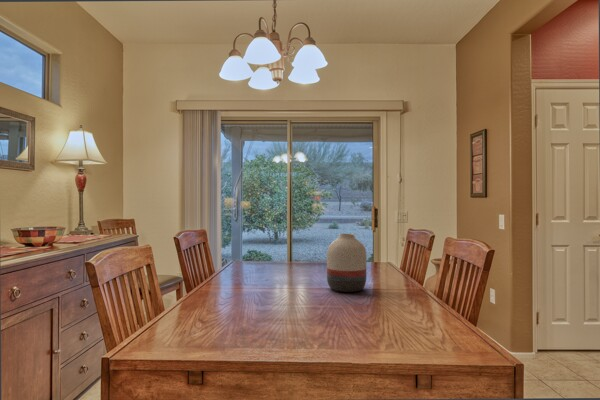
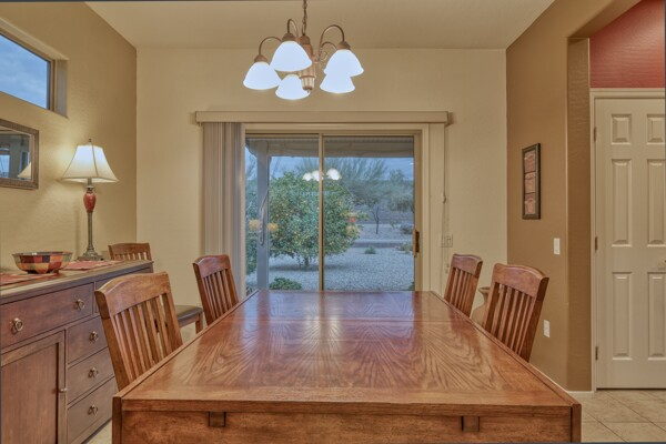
- vase [326,233,367,293]
